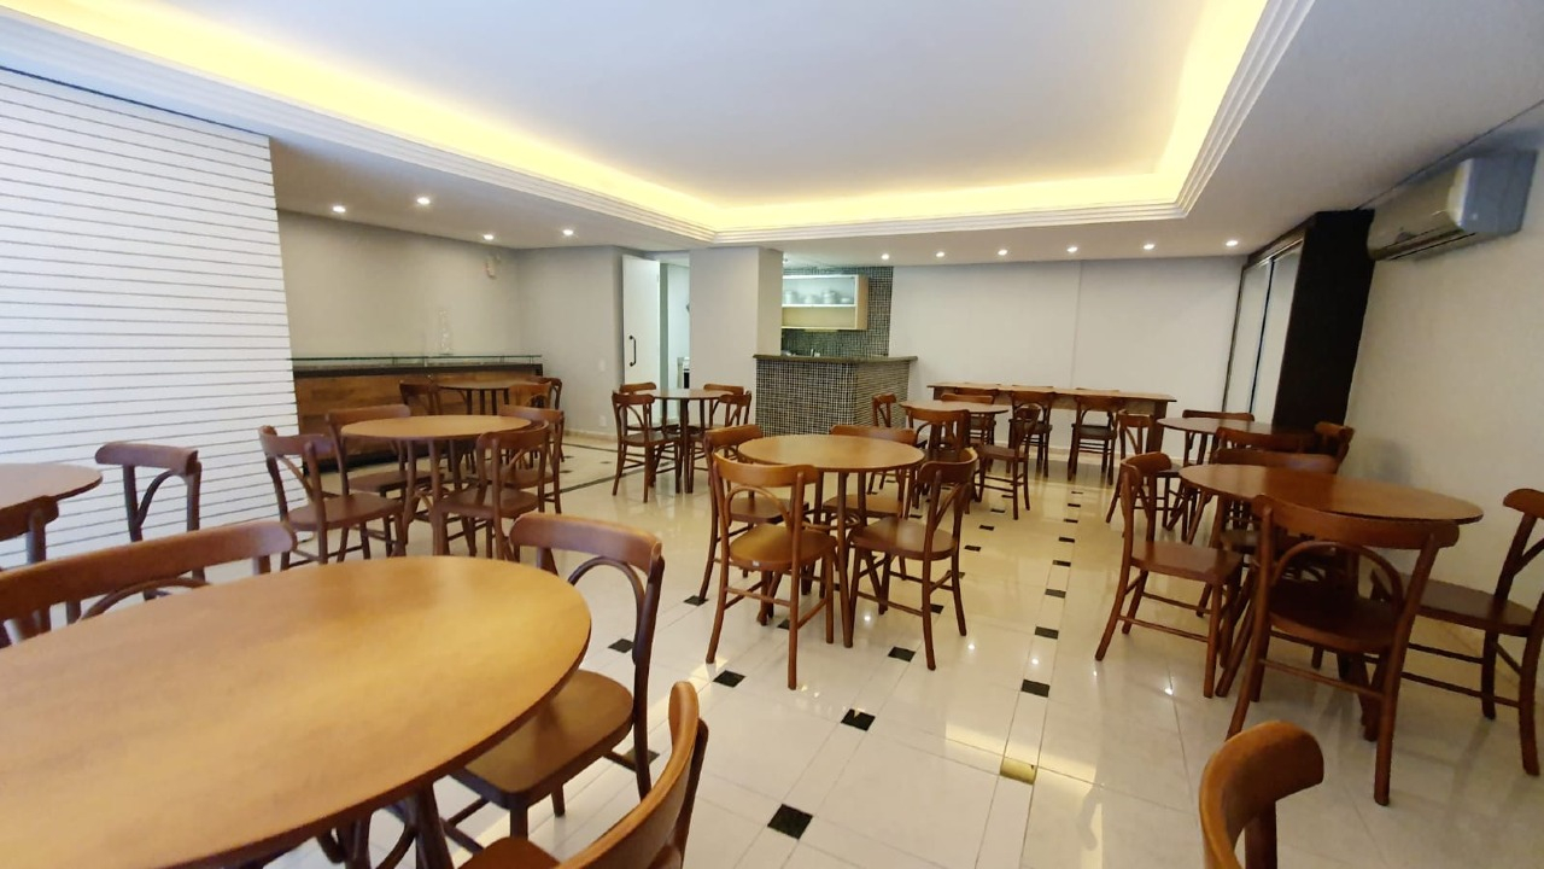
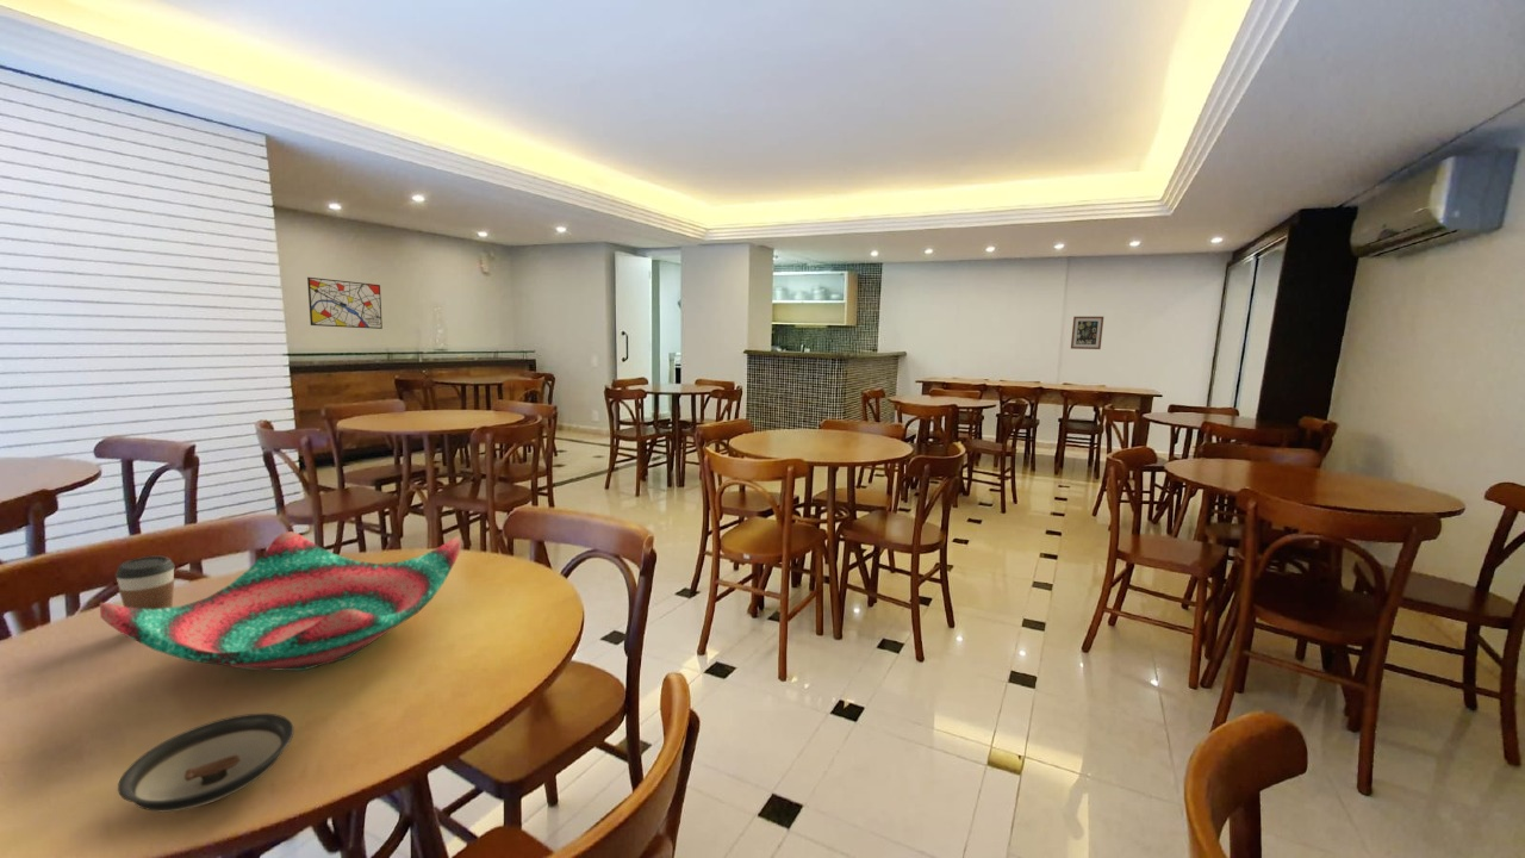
+ coffee cup [114,555,176,610]
+ saucer [117,713,295,813]
+ wall art [306,276,384,330]
+ decorative bowl [99,530,462,672]
+ wall art [1070,316,1104,350]
